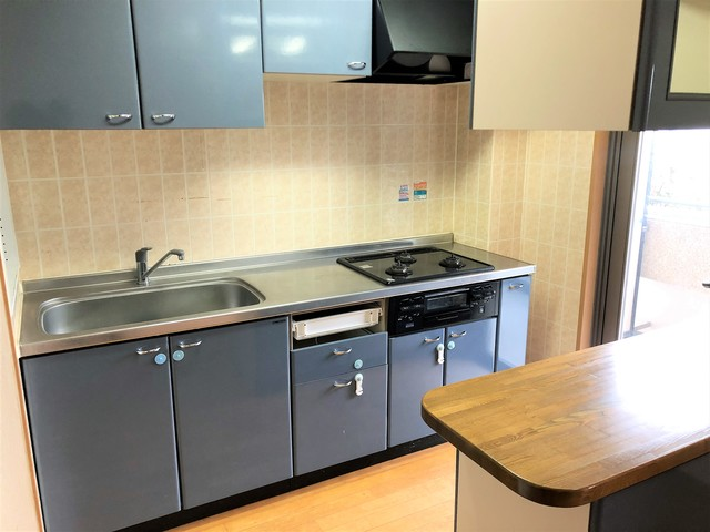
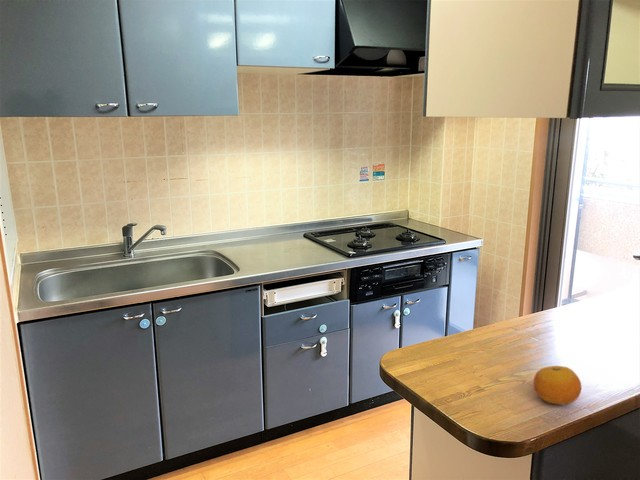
+ fruit [532,365,582,406]
